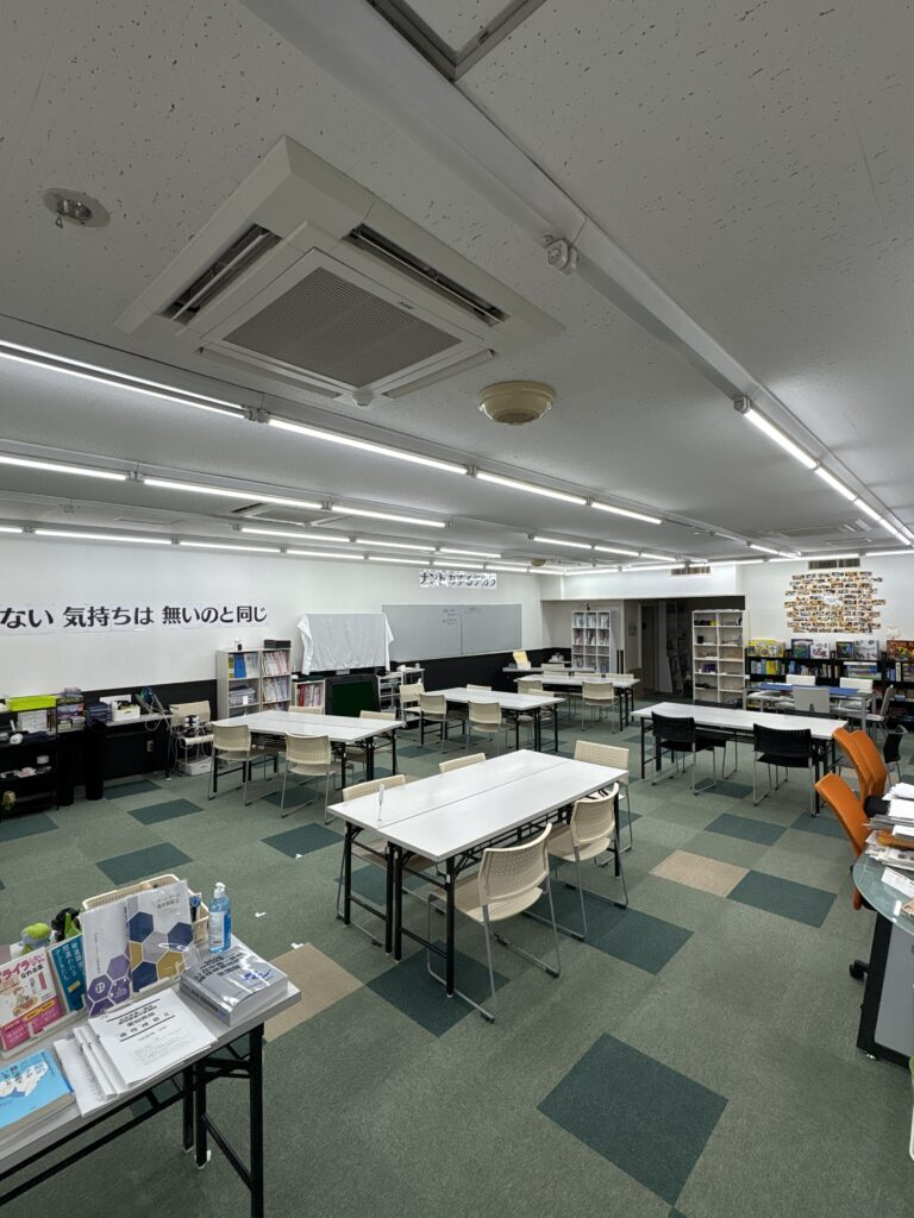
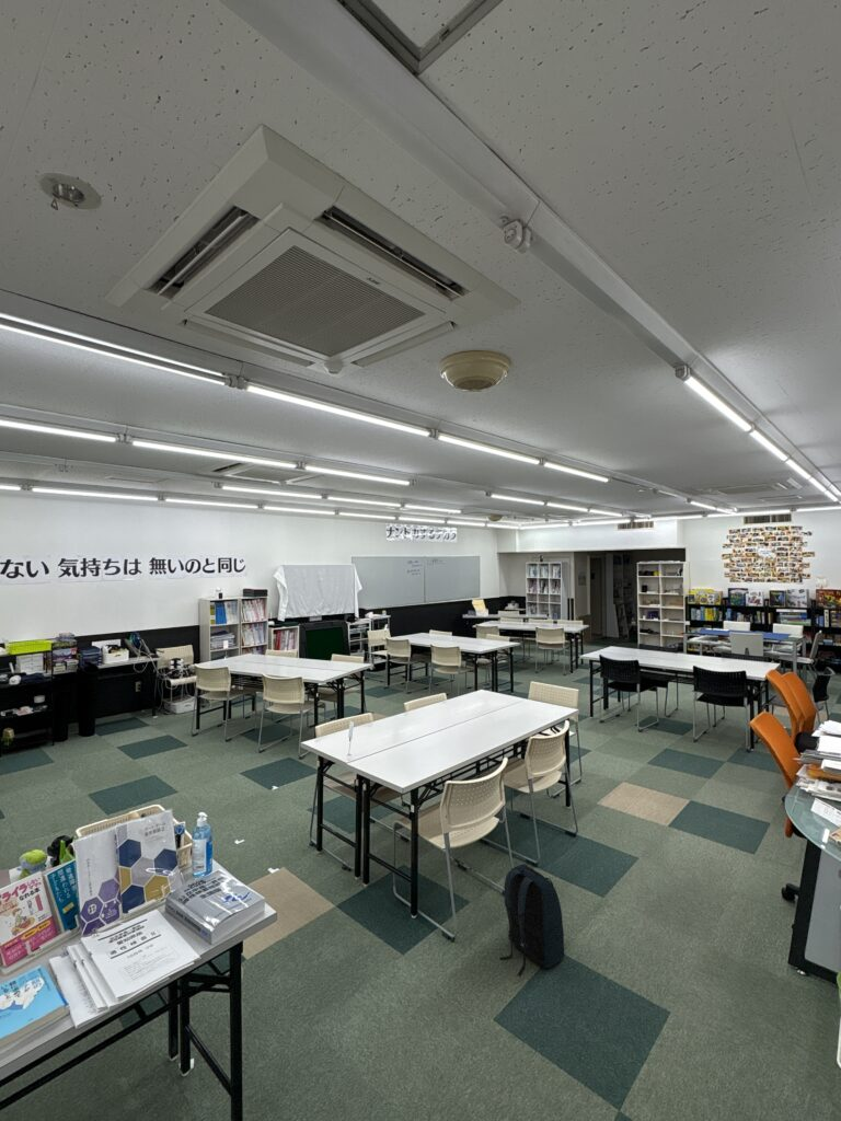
+ backpack [498,863,565,976]
